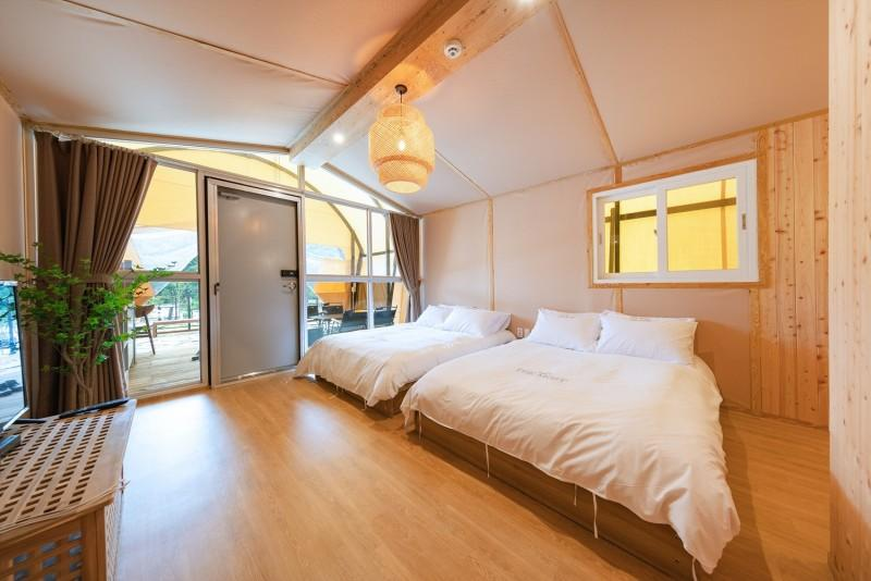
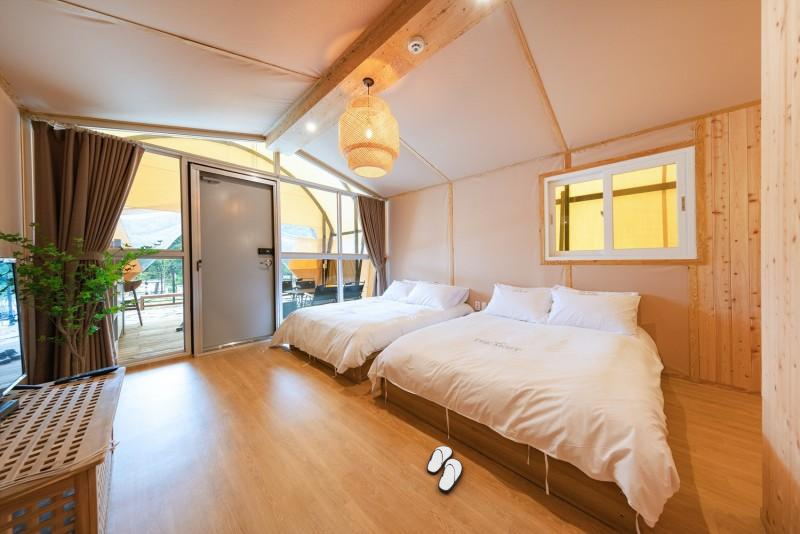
+ slippers [426,445,464,494]
